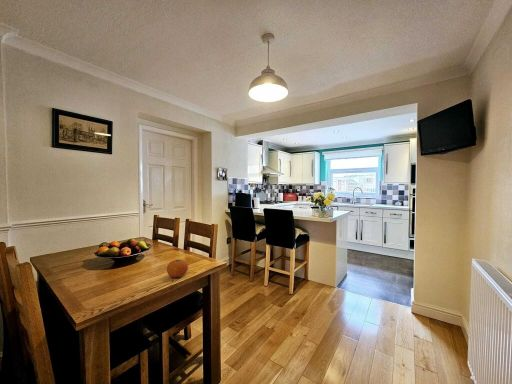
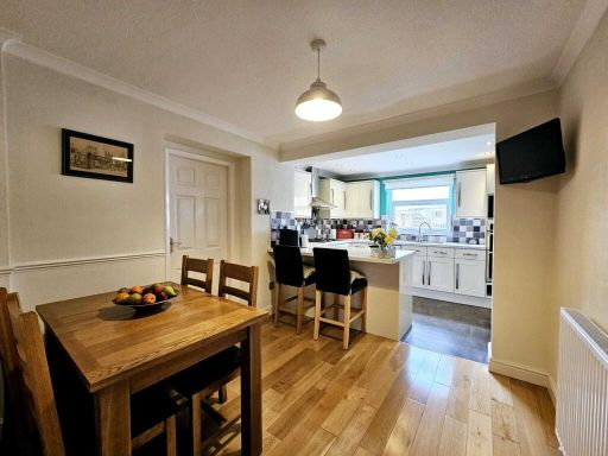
- fruit [166,259,189,278]
